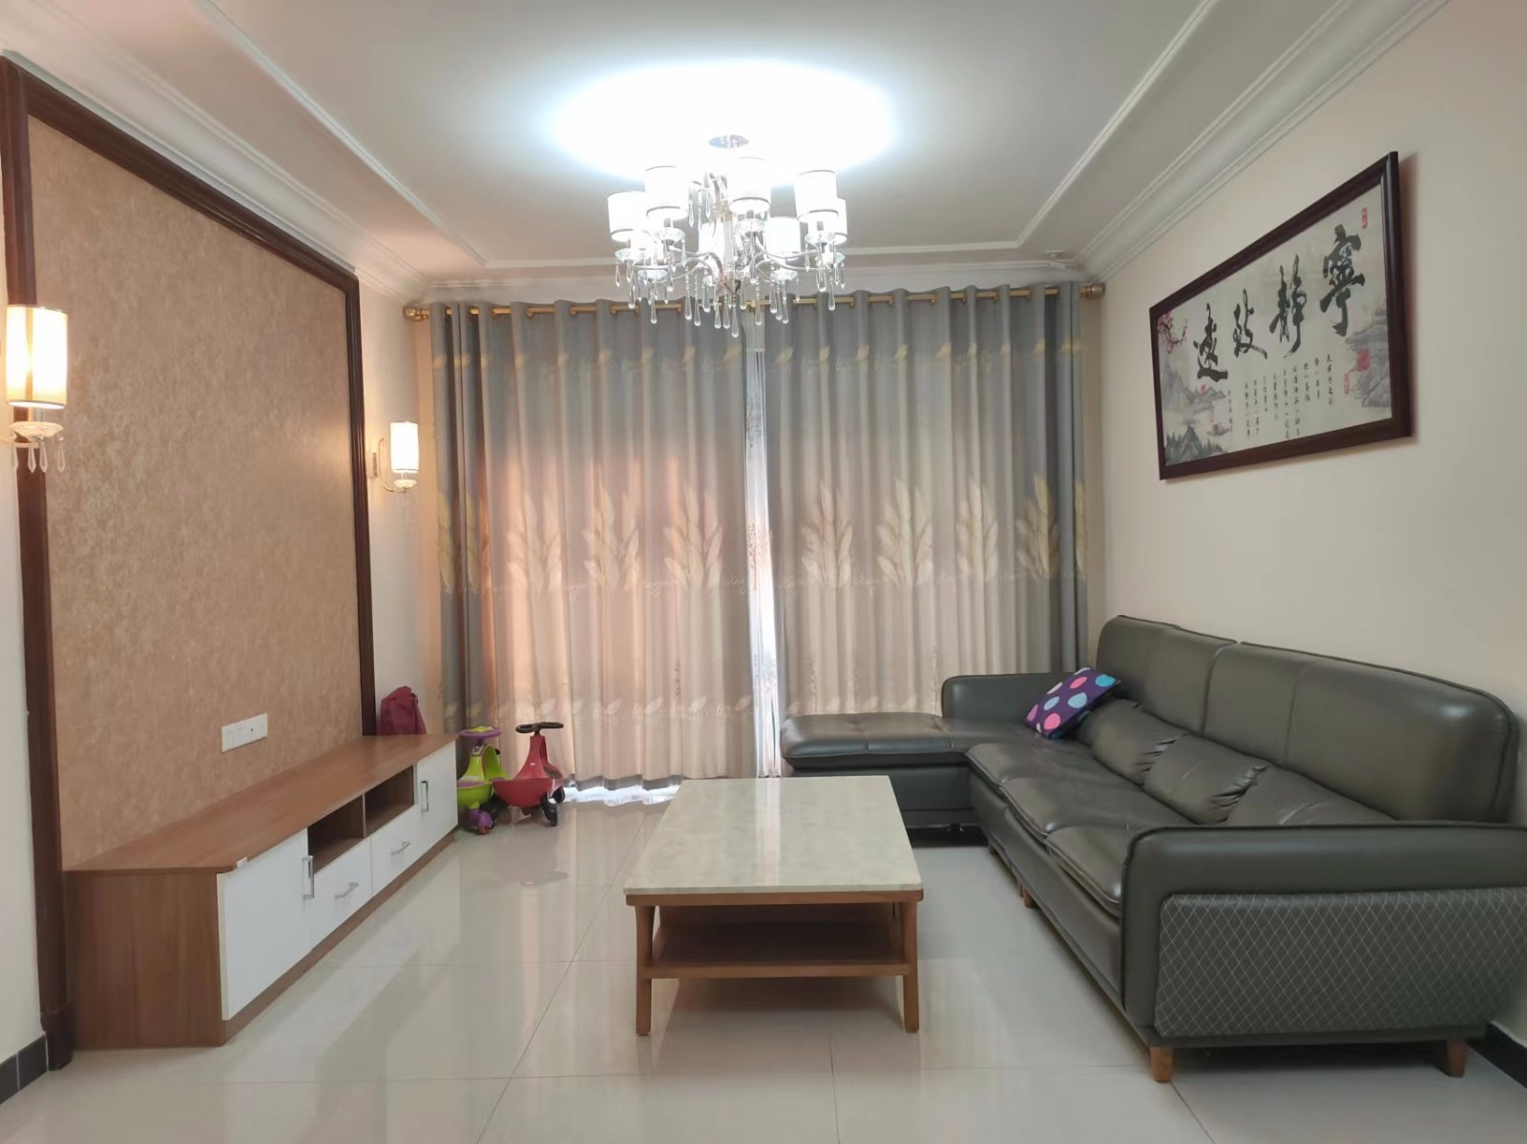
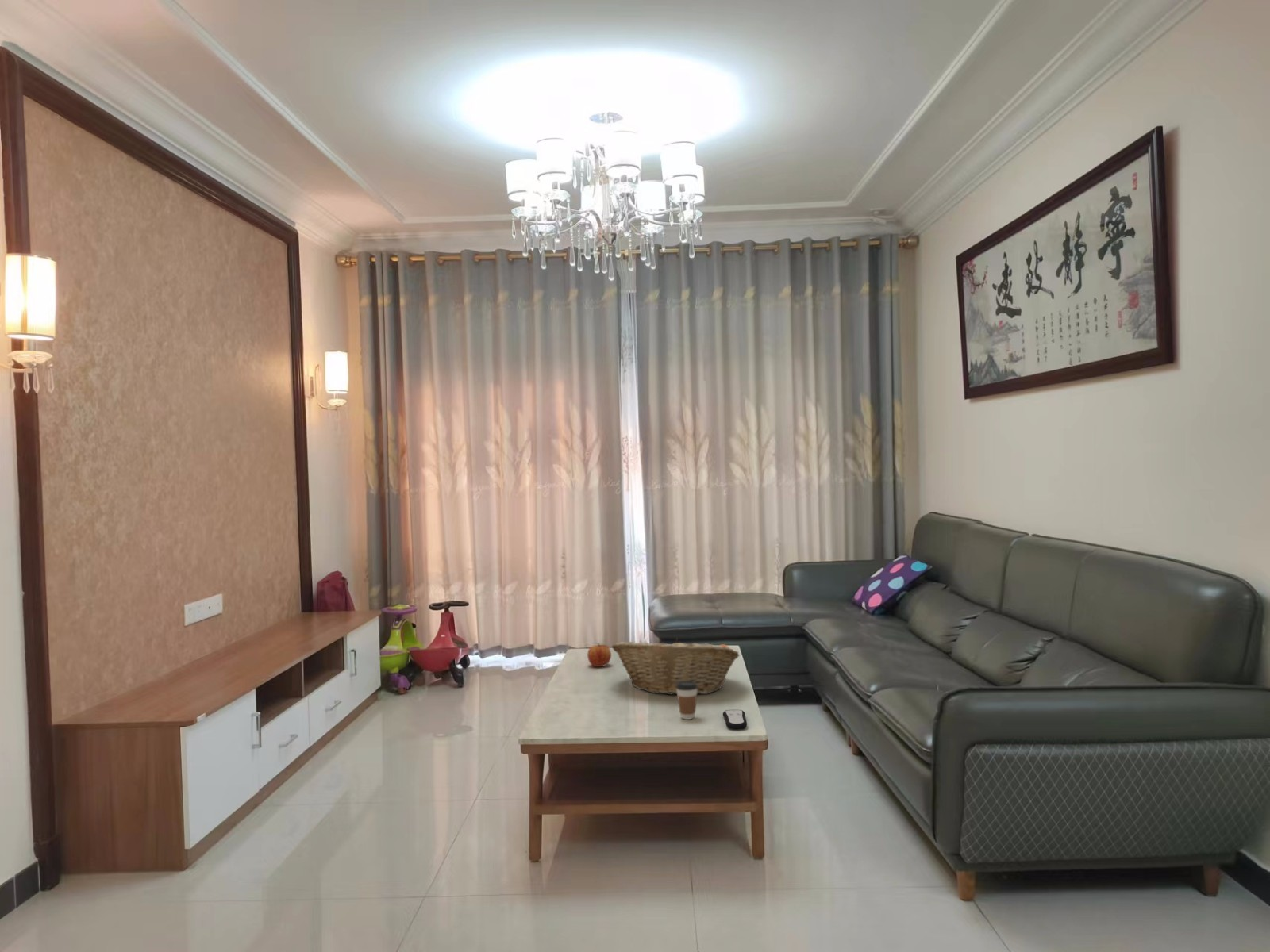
+ fruit basket [611,636,740,696]
+ remote control [722,709,748,730]
+ apple [587,643,612,667]
+ coffee cup [676,681,698,720]
